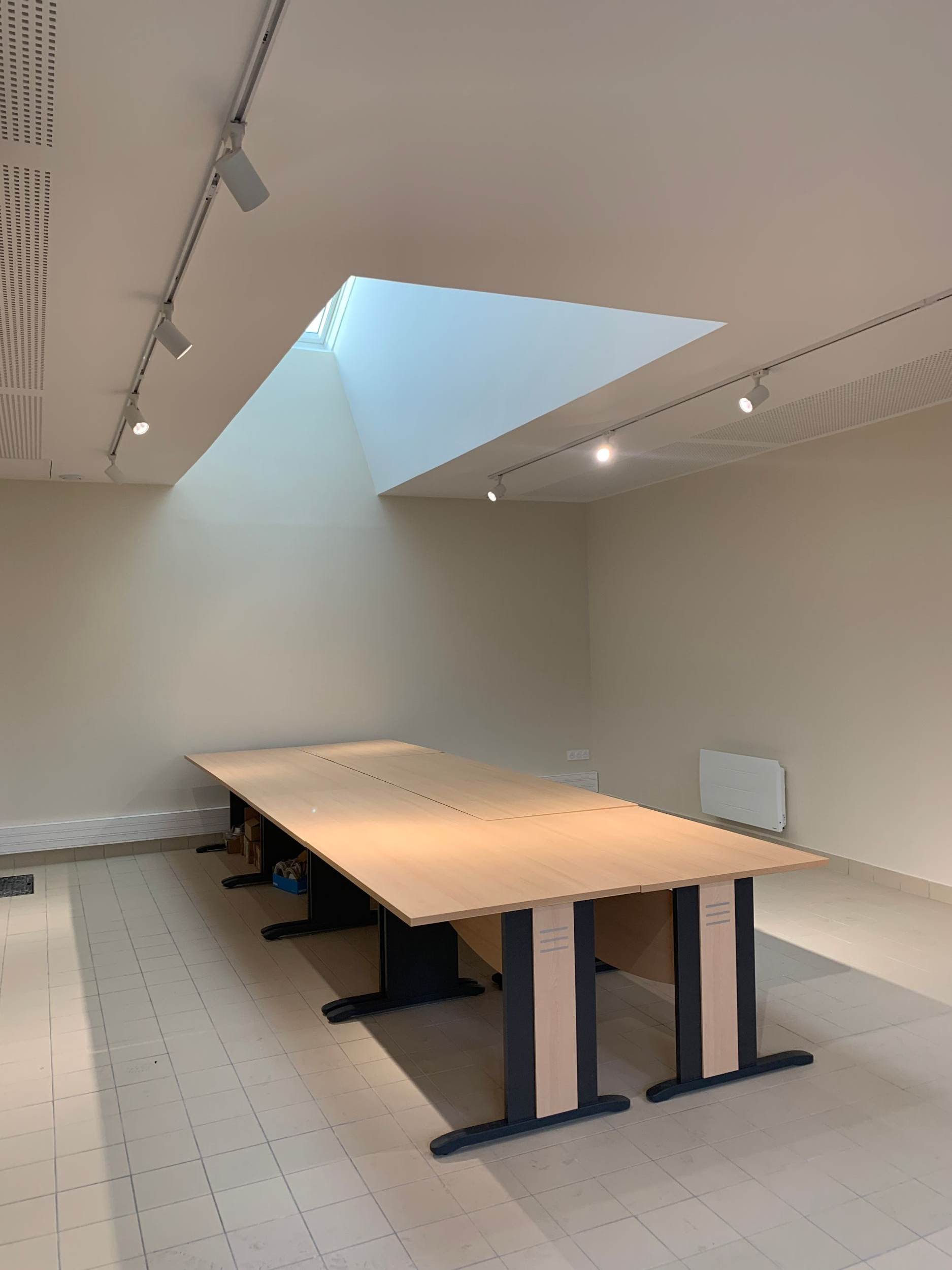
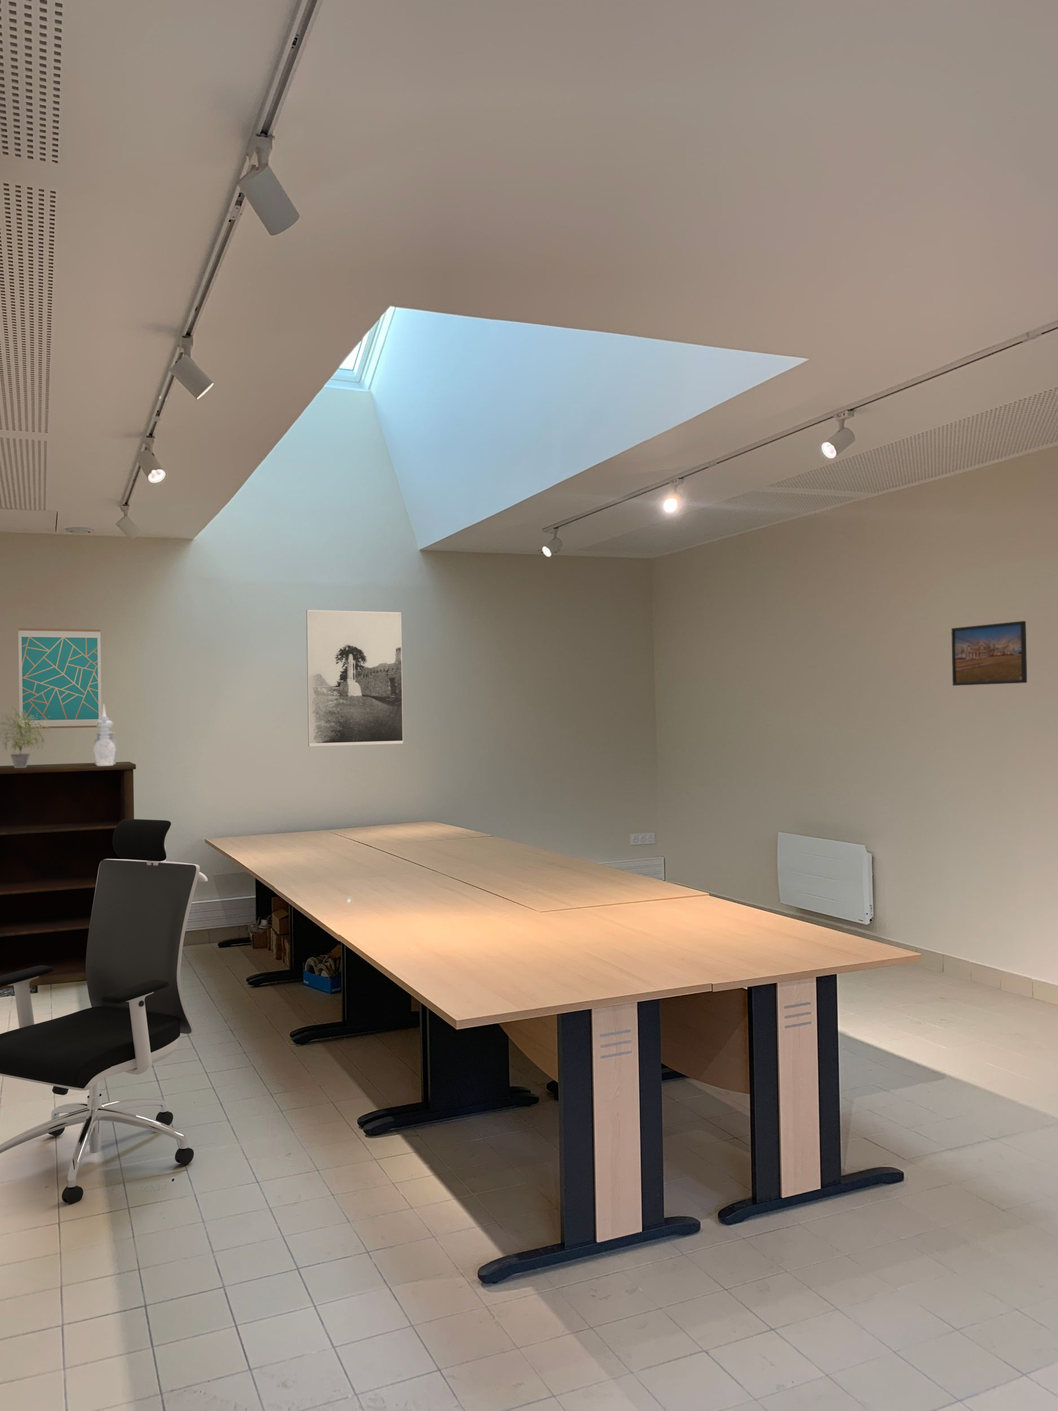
+ office chair [0,819,208,1205]
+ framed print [951,620,1028,687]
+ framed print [306,609,403,747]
+ potted plant [0,706,52,768]
+ decorative vase [92,703,117,765]
+ wall art [18,628,102,729]
+ shelving unit [0,761,137,990]
